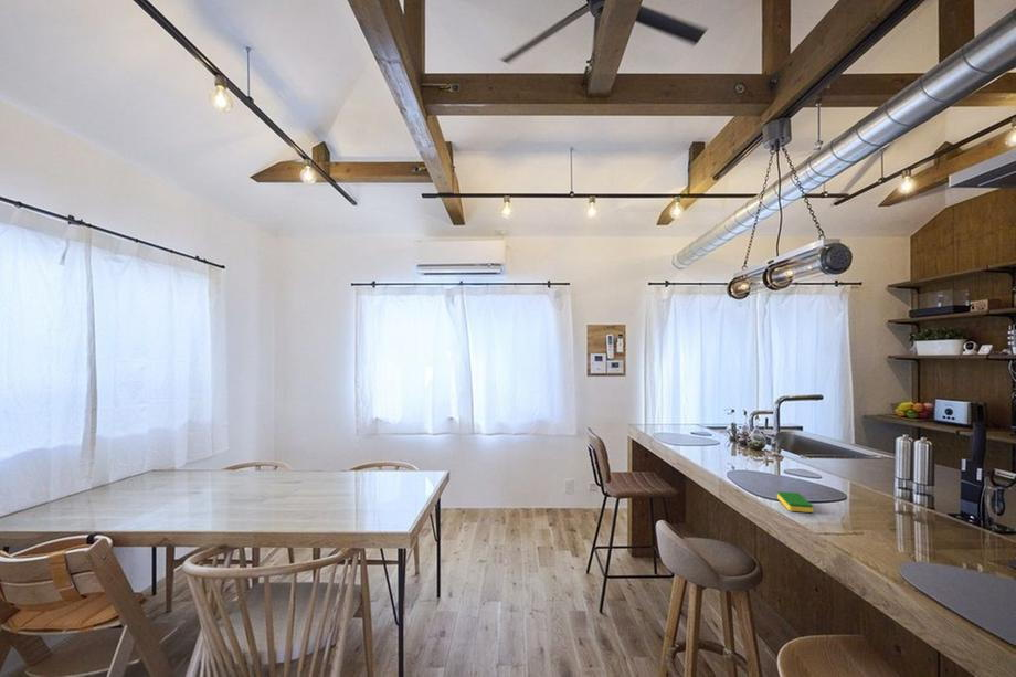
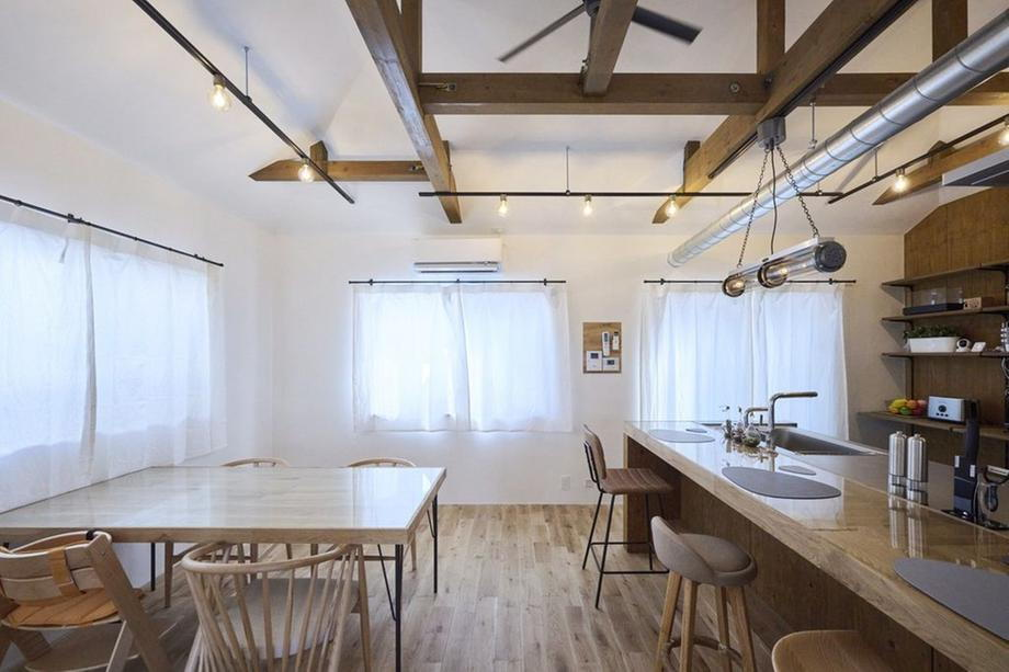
- dish sponge [776,490,814,514]
